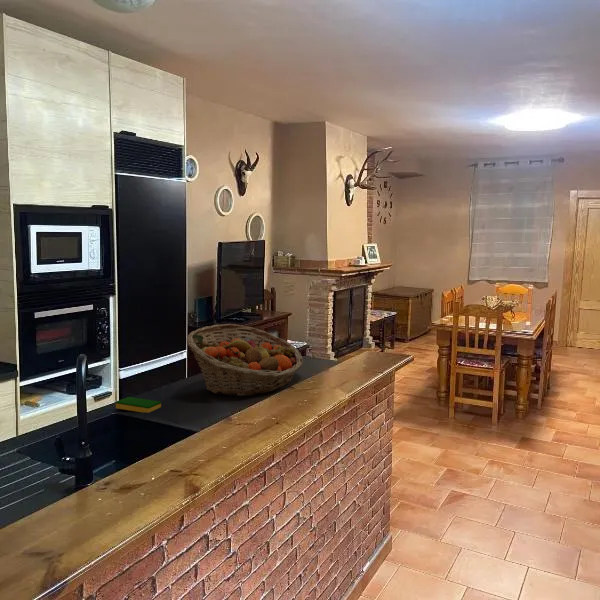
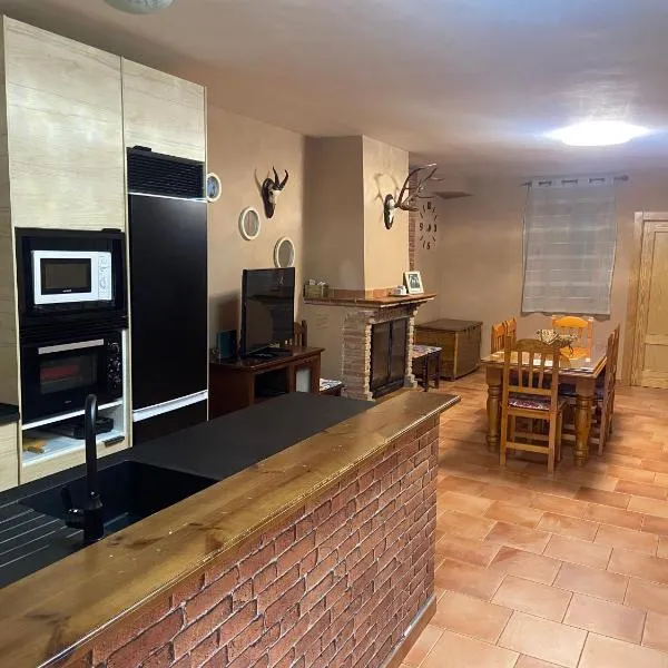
- fruit basket [186,323,304,397]
- dish sponge [115,396,162,414]
